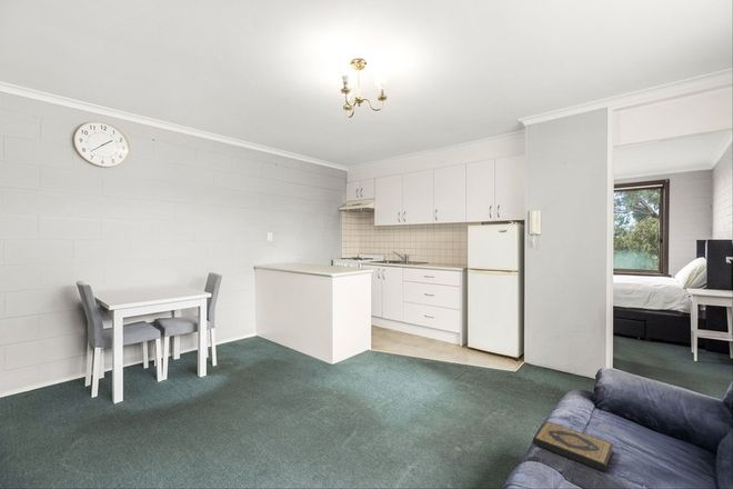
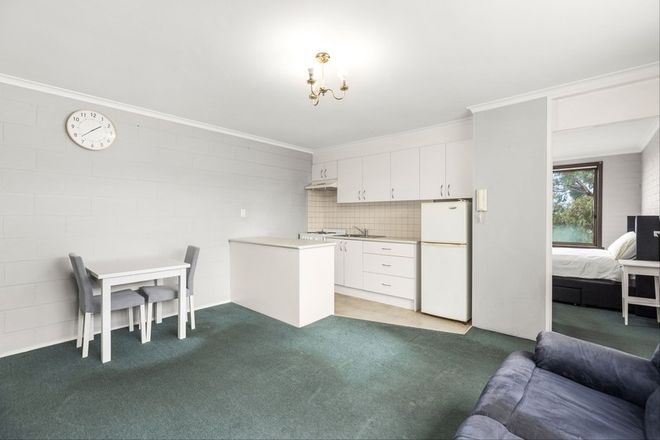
- hardback book [532,420,614,472]
